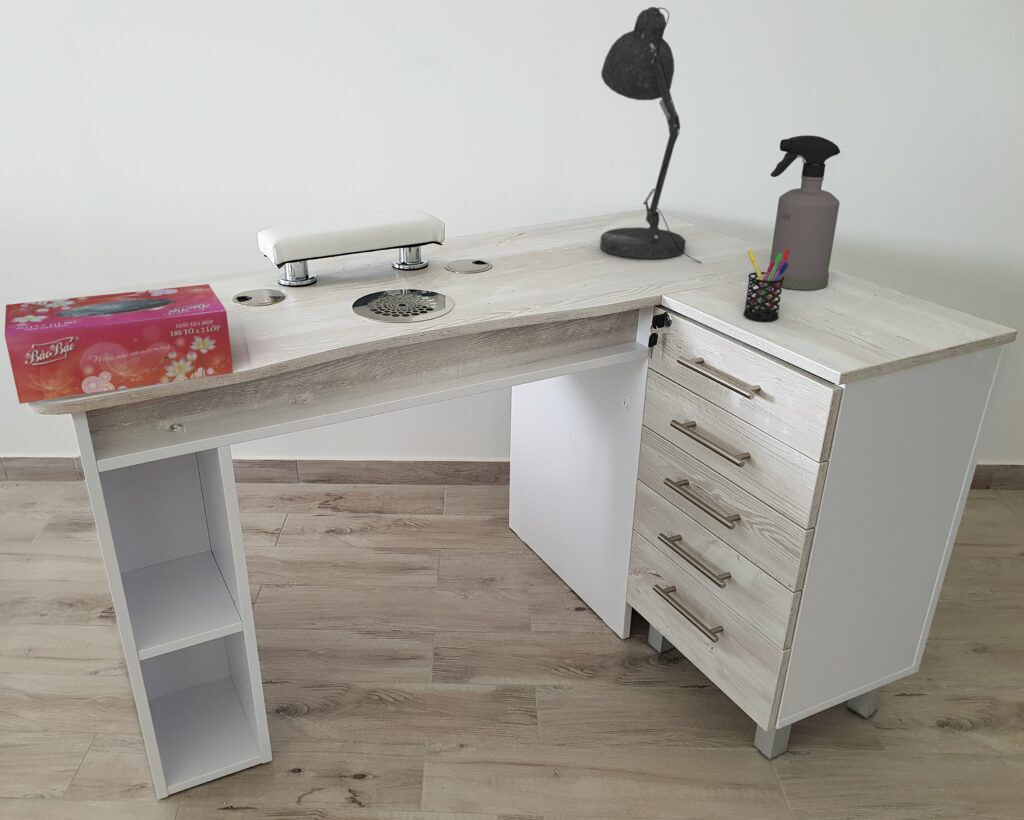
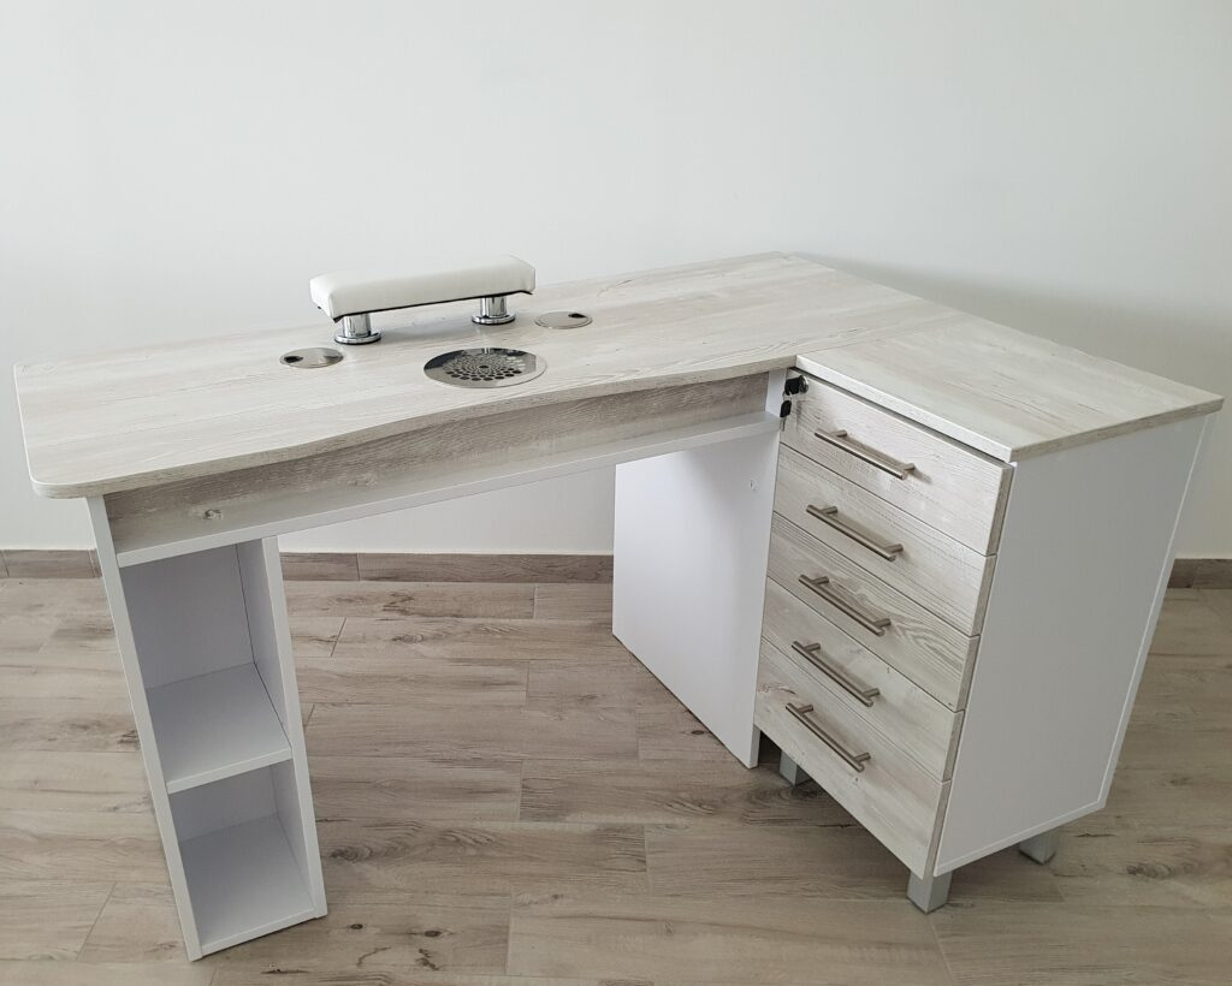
- tissue box [4,283,234,405]
- pen holder [743,248,790,322]
- spray bottle [769,134,841,291]
- desk lamp [599,6,702,264]
